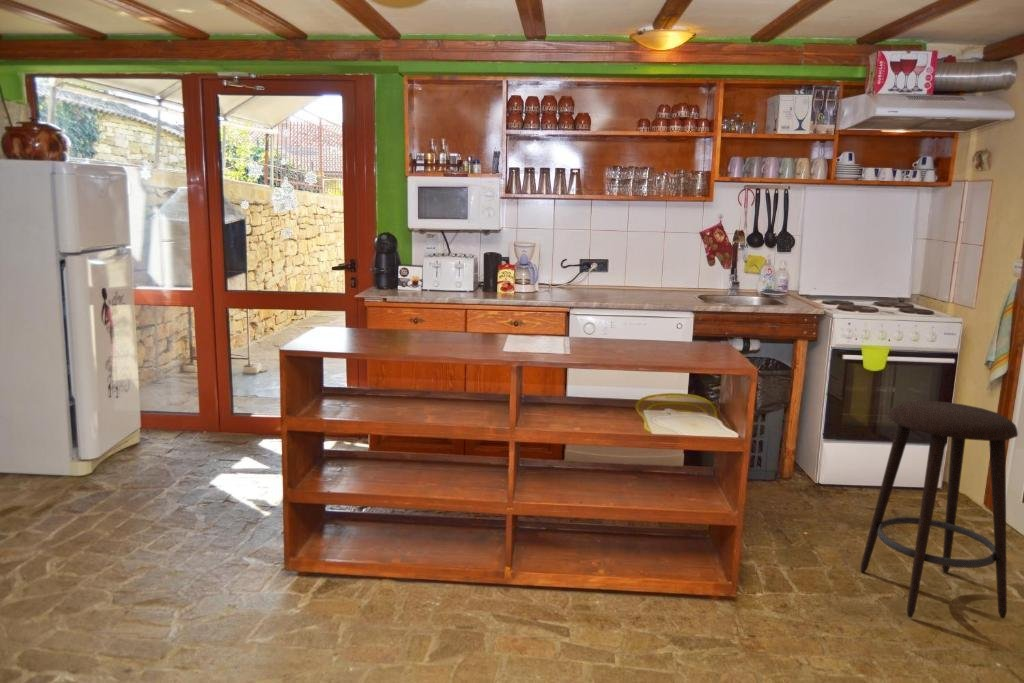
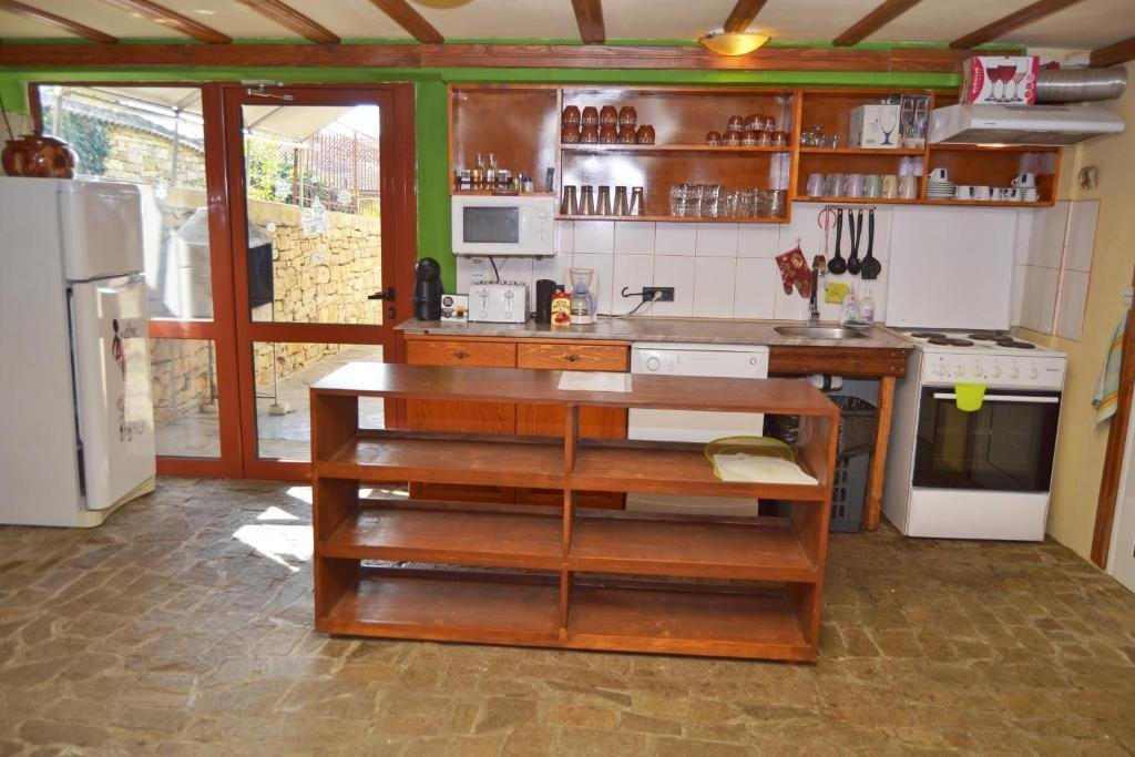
- stool [860,400,1019,619]
